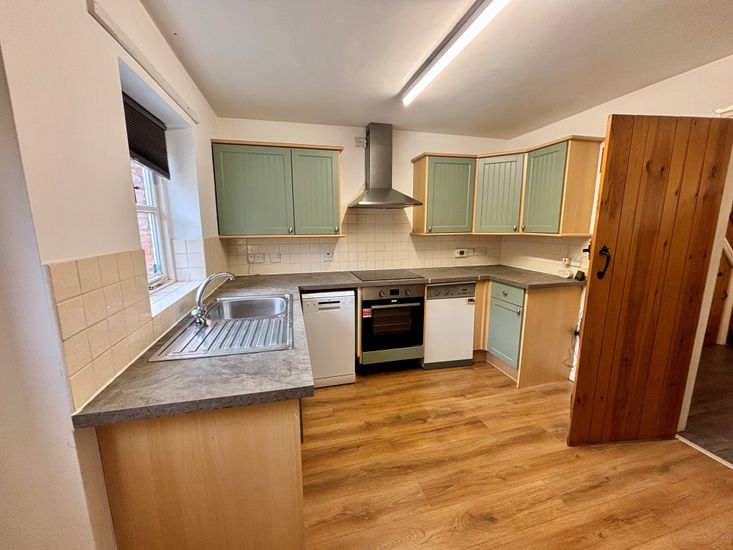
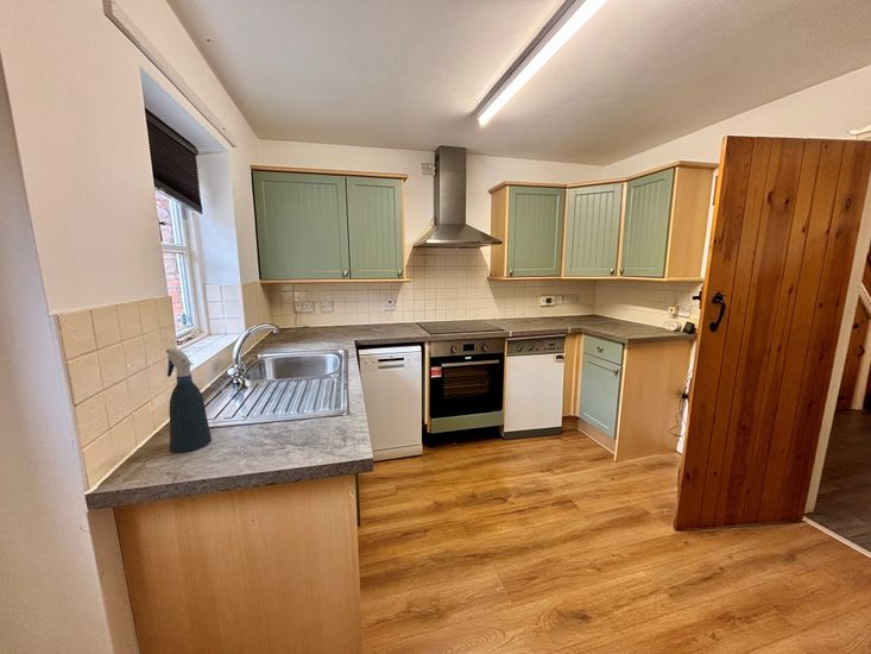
+ spray bottle [165,347,213,453]
